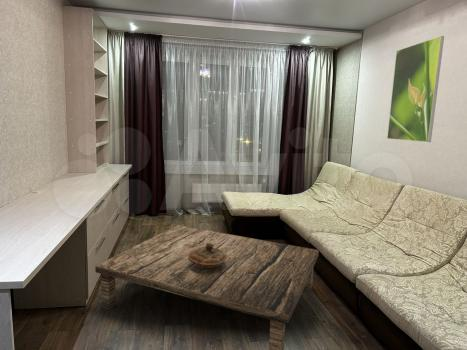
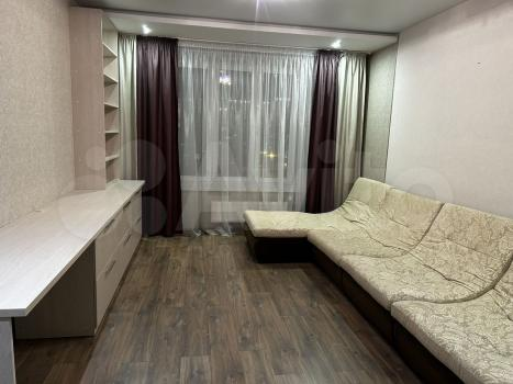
- decorative bowl [188,243,226,268]
- coffee table [94,224,320,350]
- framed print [386,35,445,143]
